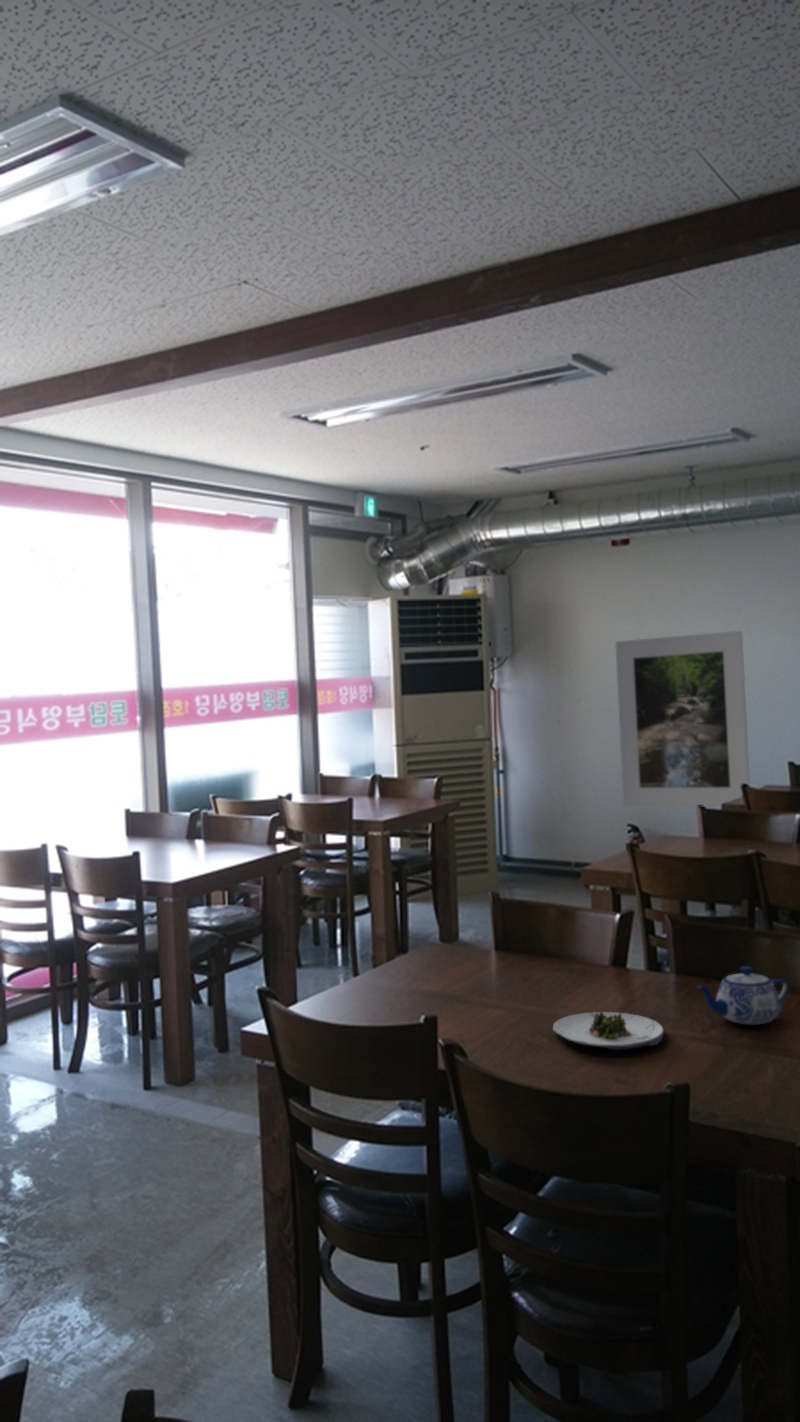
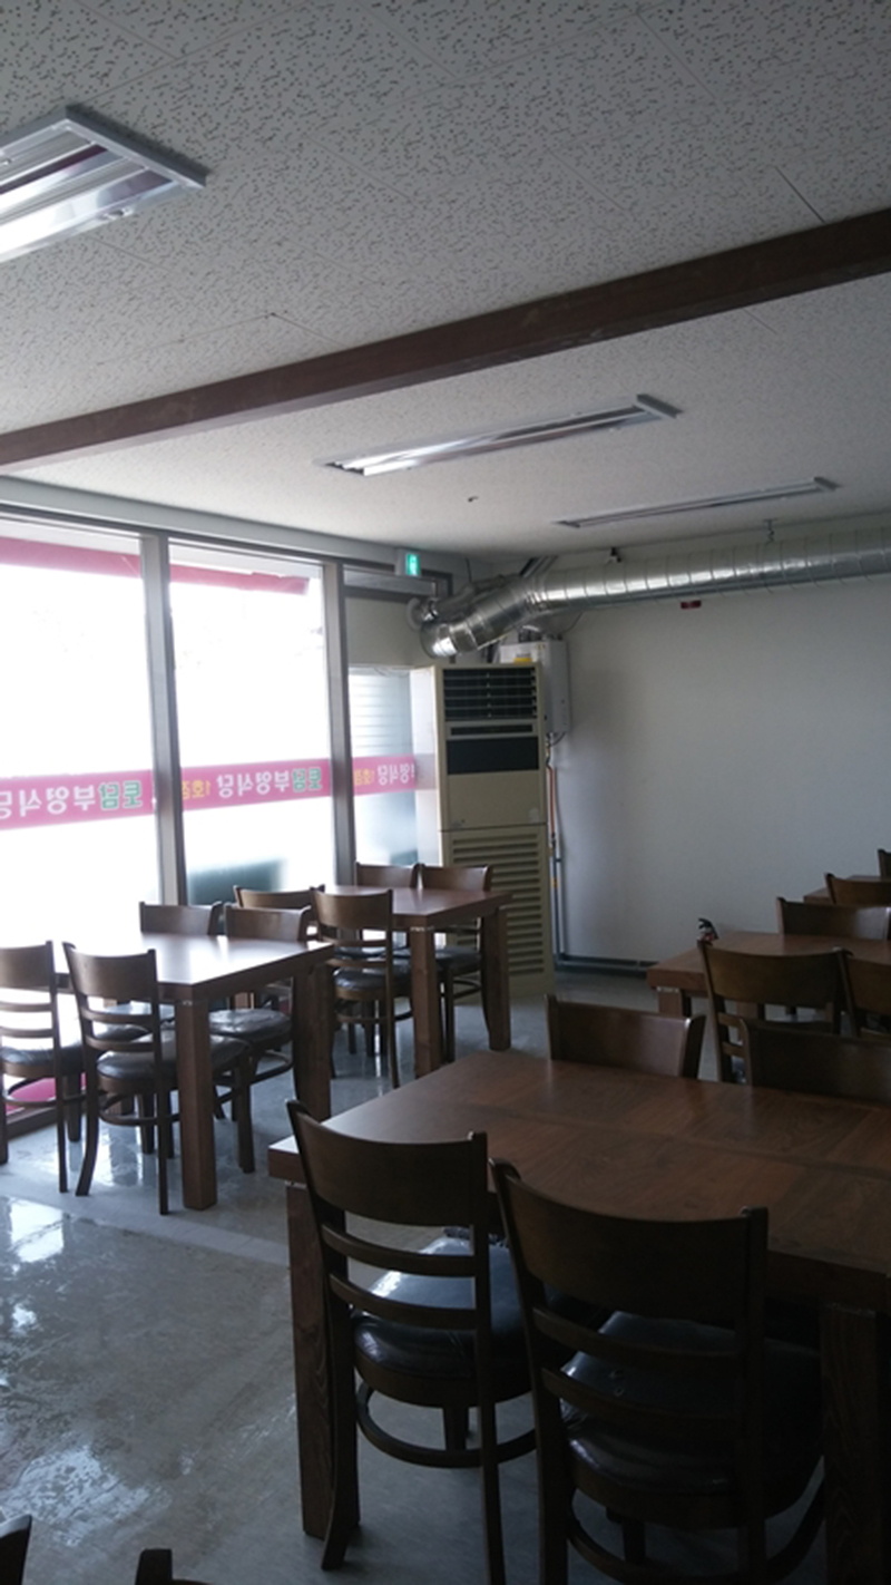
- teapot [695,965,790,1025]
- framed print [614,630,751,807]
- salad plate [552,1011,665,1051]
